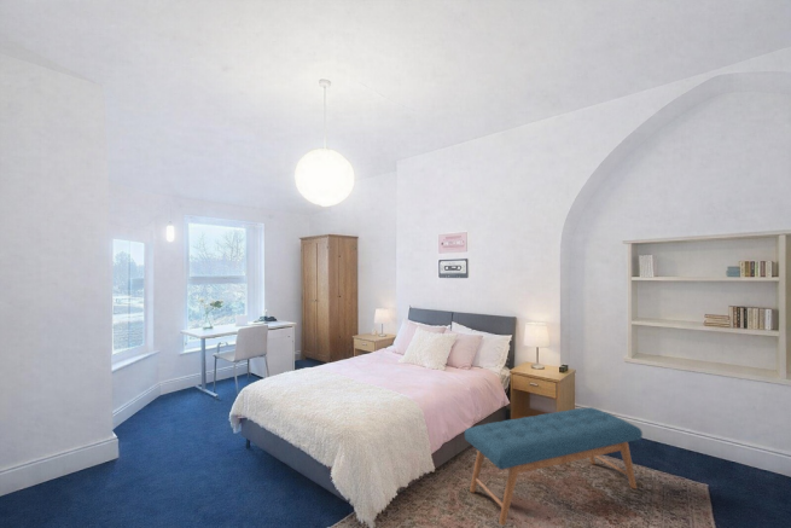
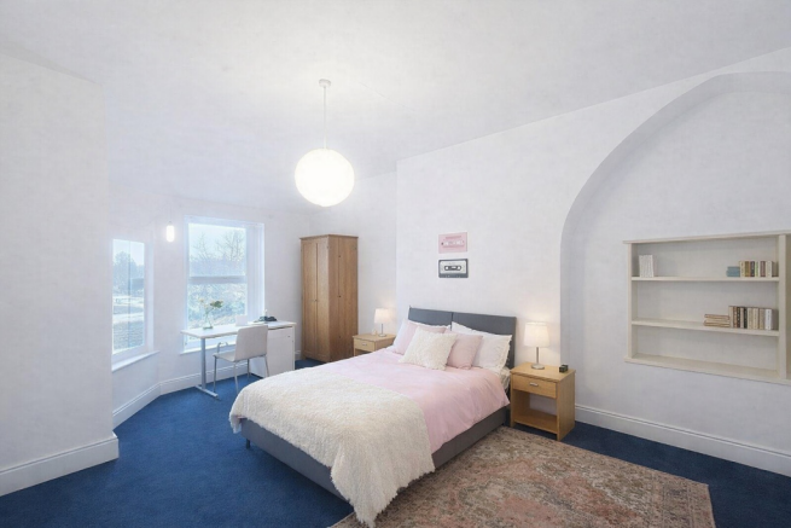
- bench [464,406,644,527]
